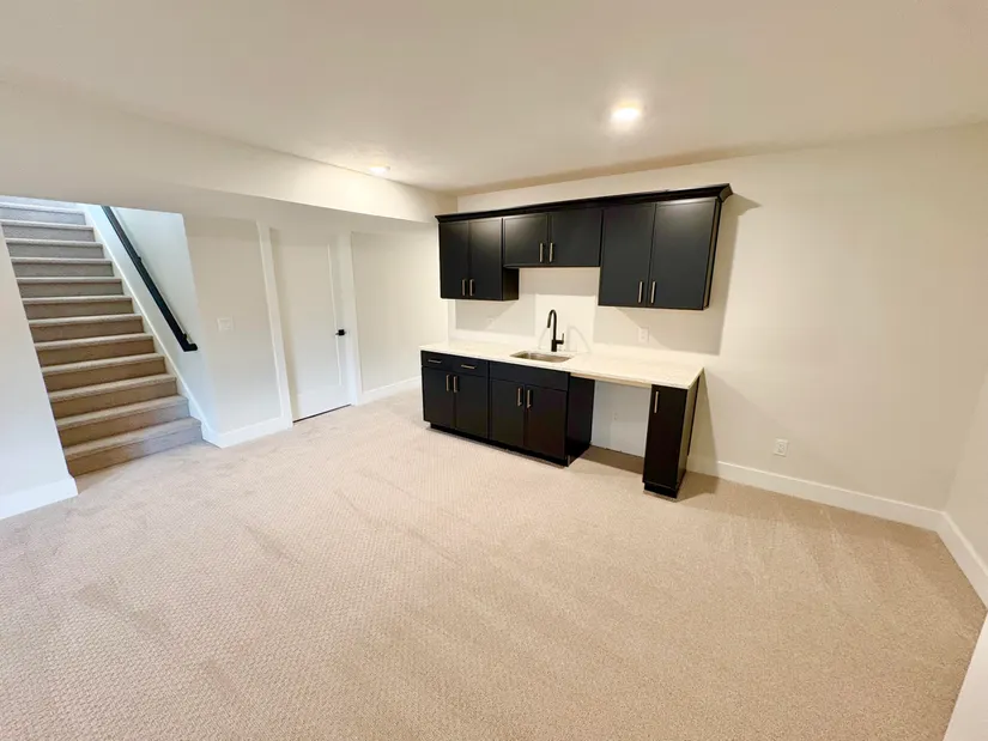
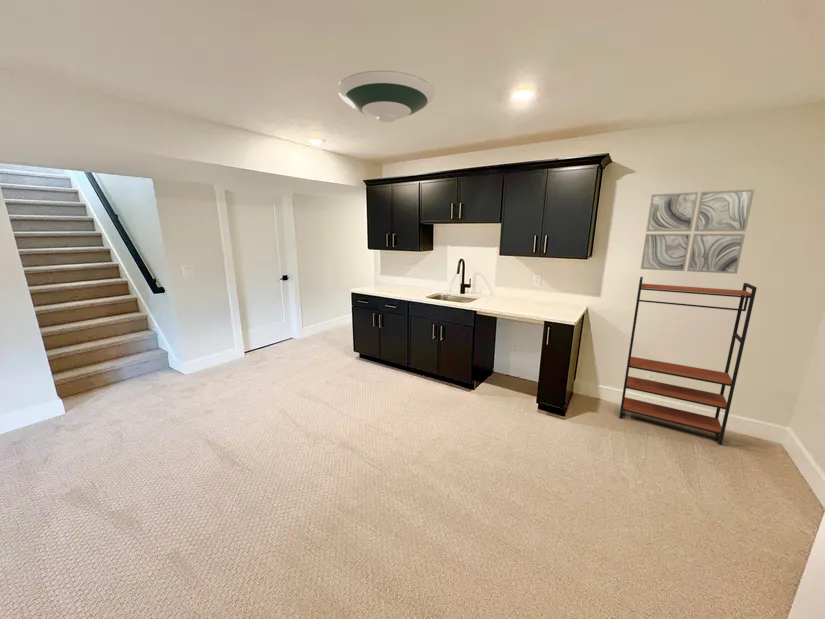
+ wall art [640,188,755,275]
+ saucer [336,69,436,123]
+ bookshelf [618,276,758,446]
